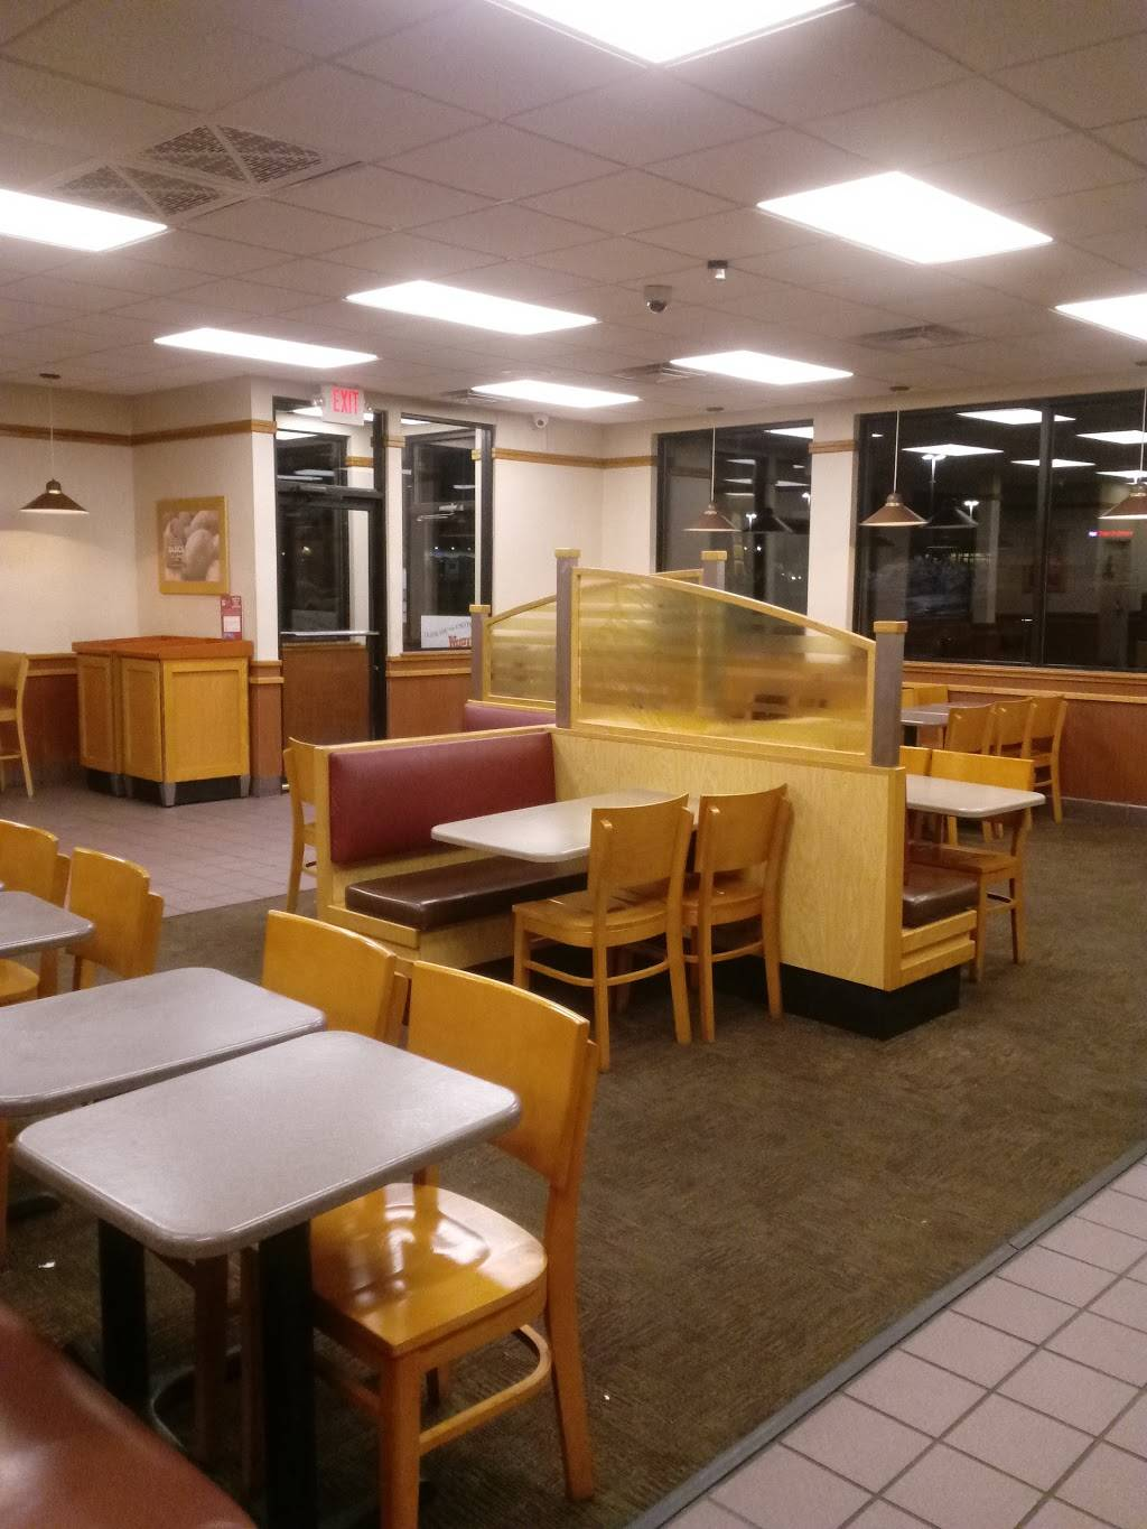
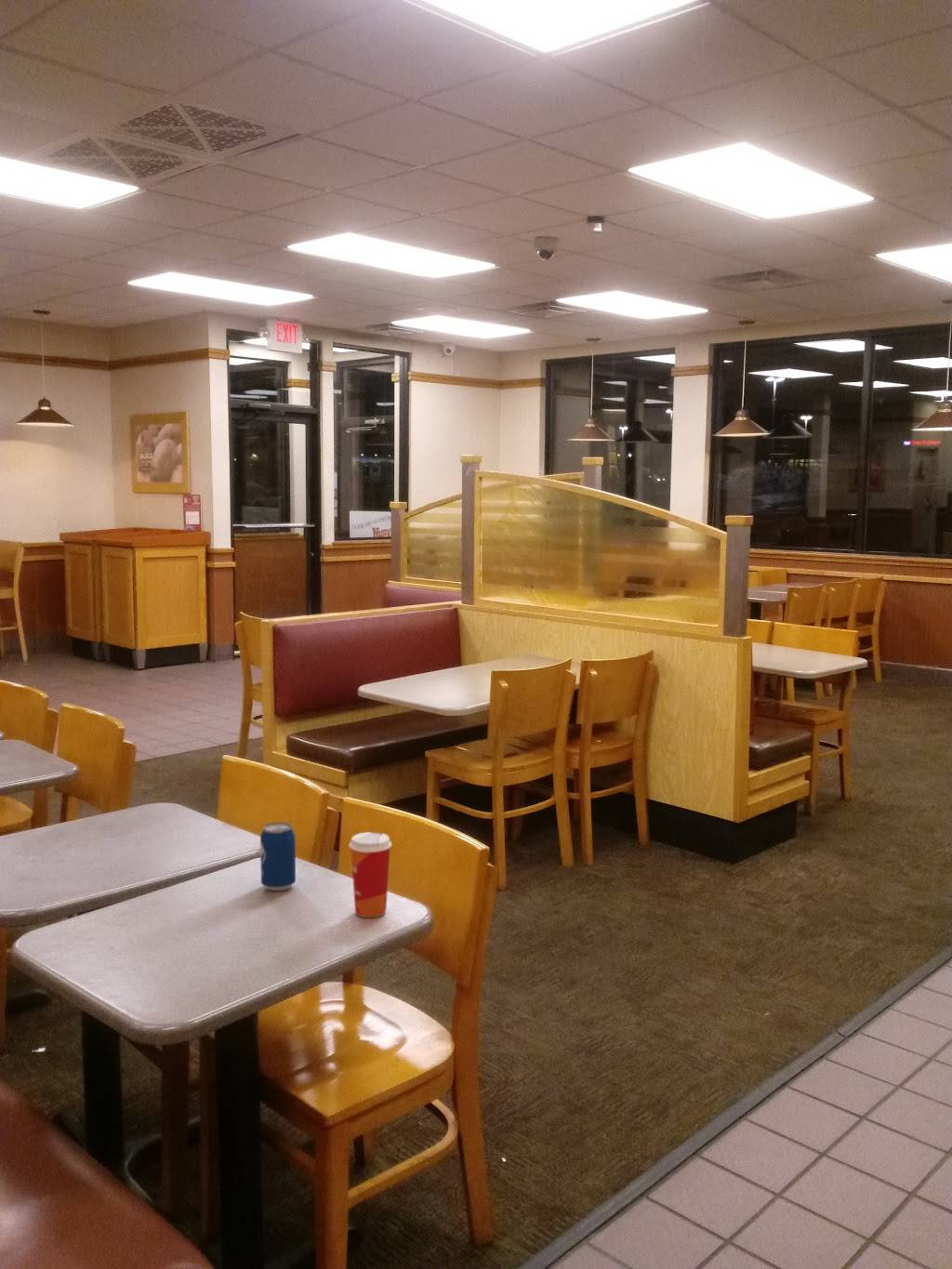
+ paper cup [349,831,392,919]
+ beverage can [259,822,297,892]
